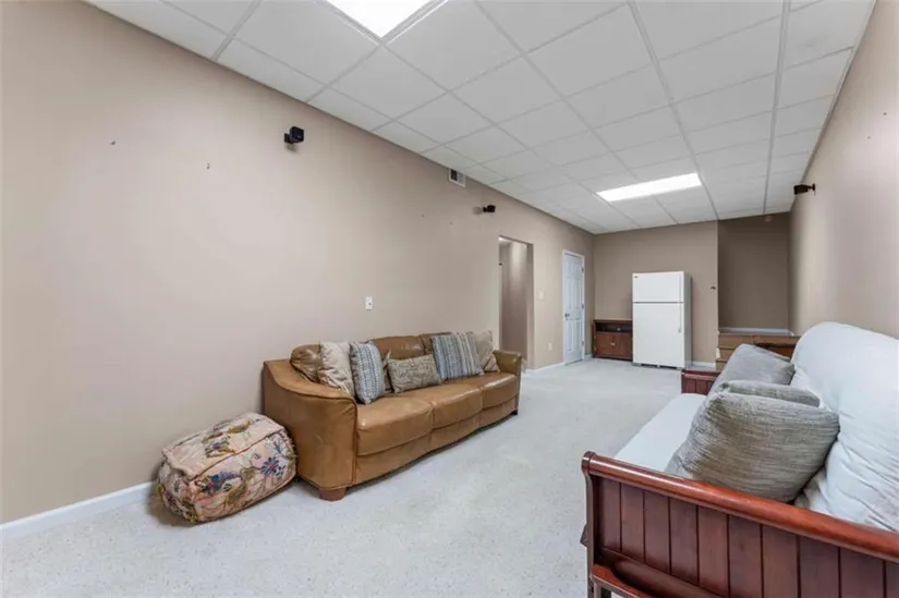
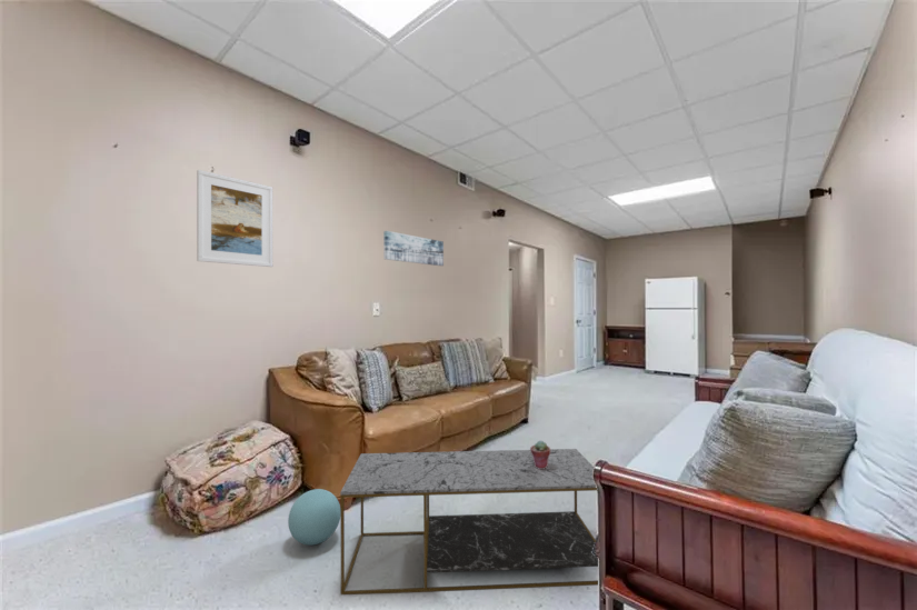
+ ball [287,488,340,547]
+ coffee table [339,448,599,596]
+ potted succulent [529,439,551,469]
+ wall art [382,230,445,267]
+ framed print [196,169,273,268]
